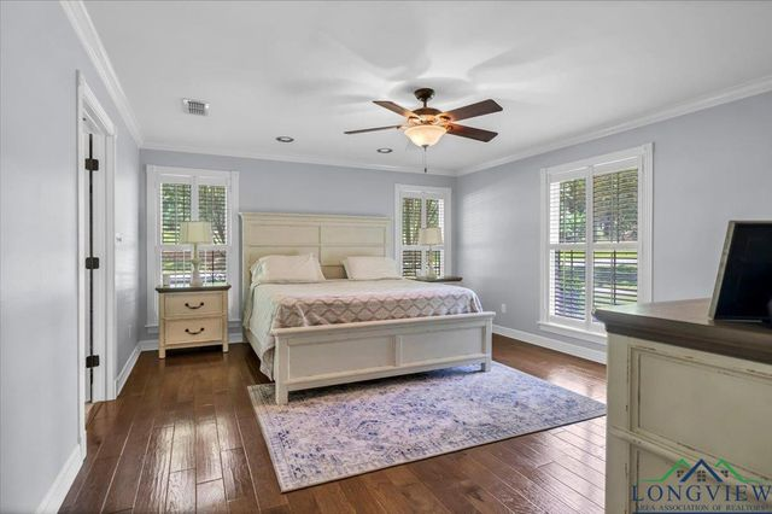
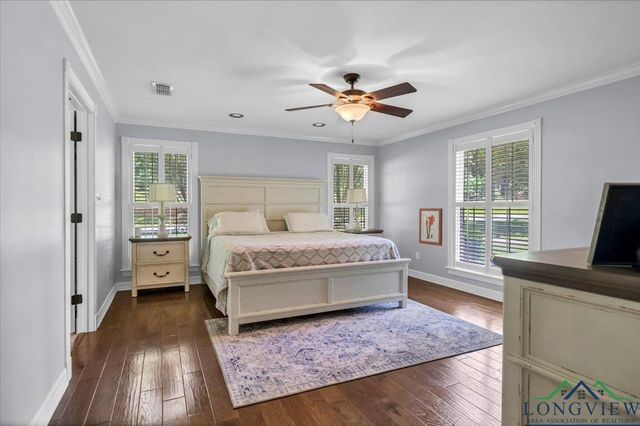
+ wall art [418,207,444,247]
